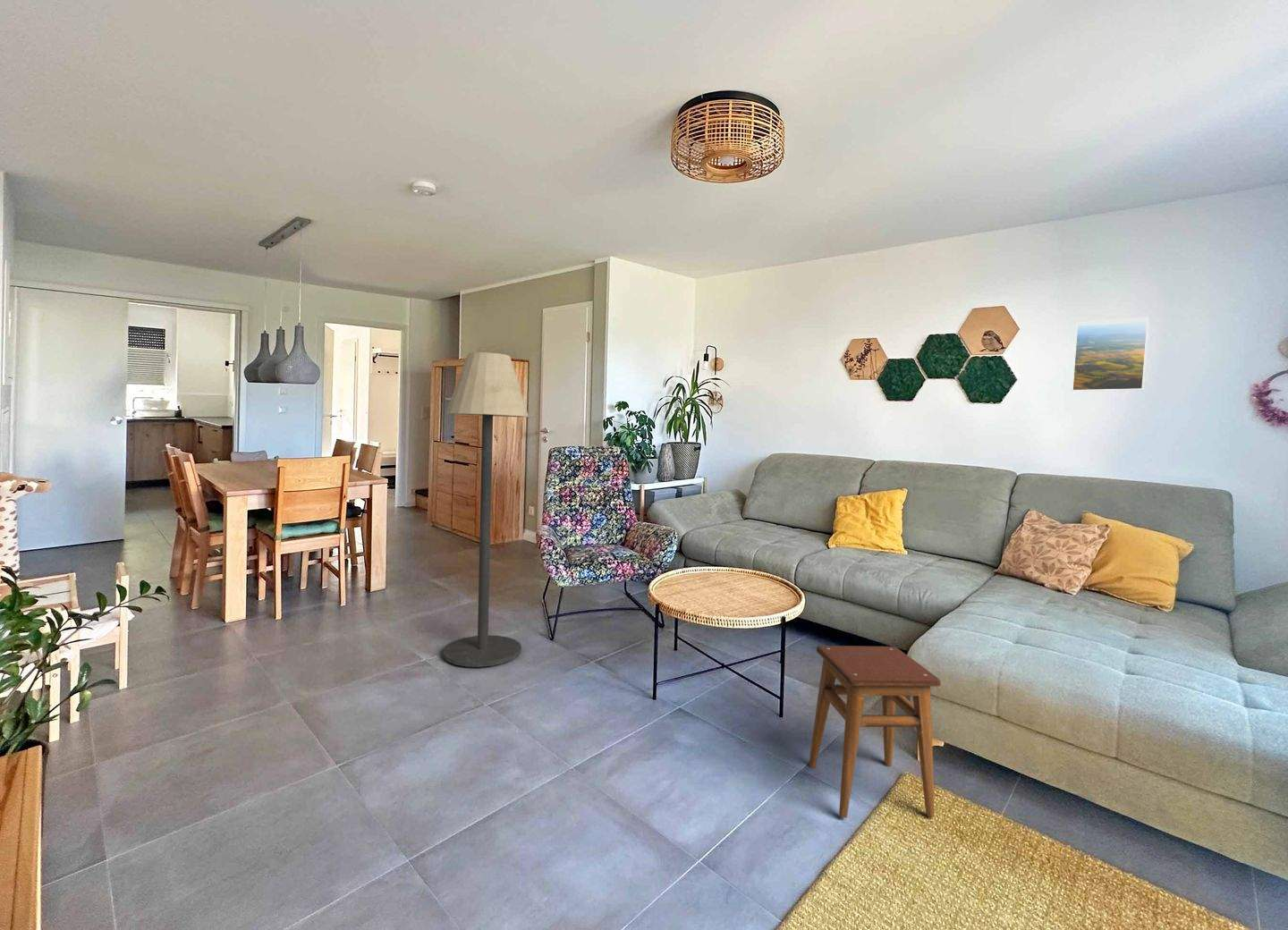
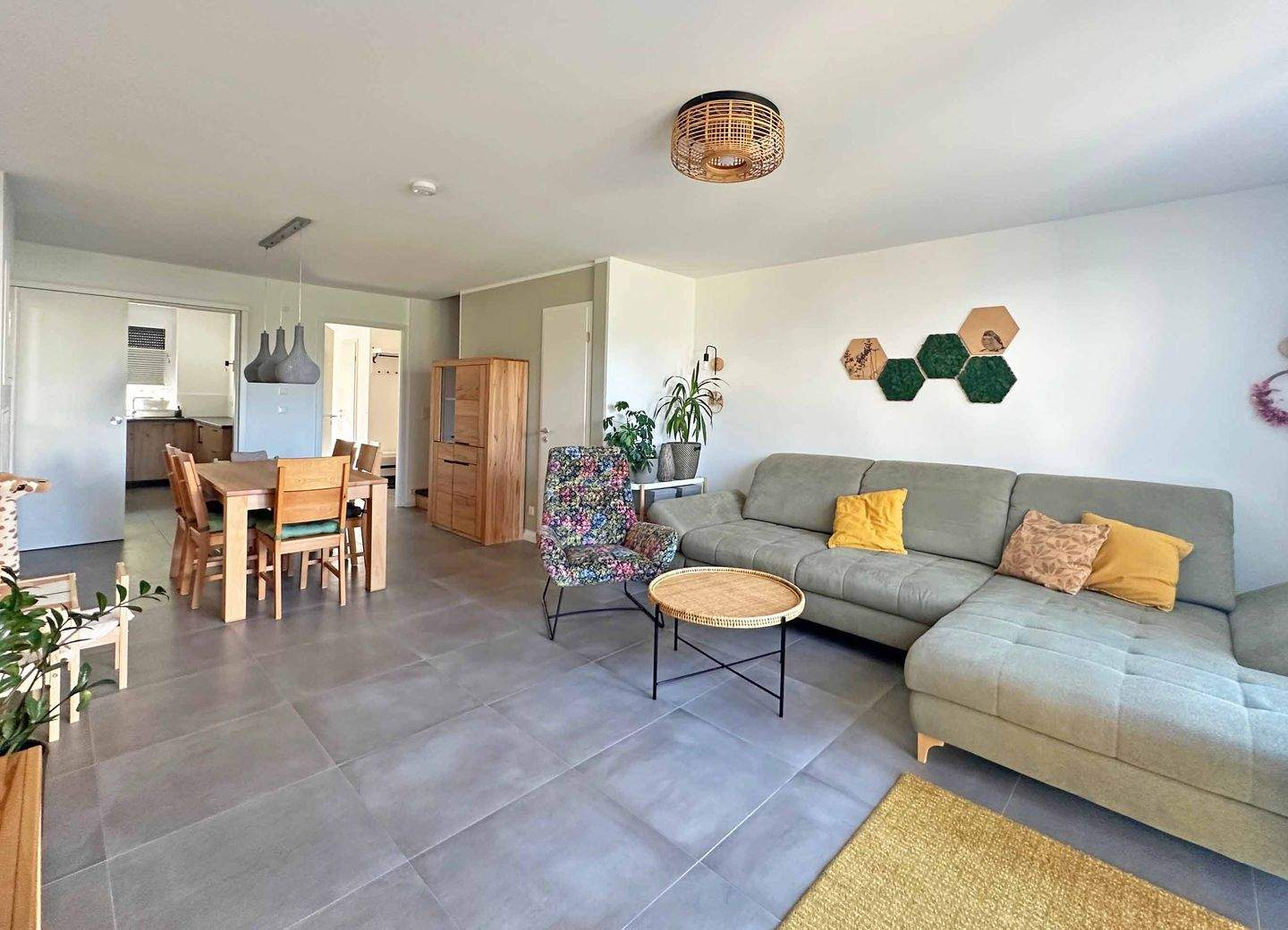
- floor lamp [442,351,530,668]
- stool [808,645,942,819]
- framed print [1071,317,1150,393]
